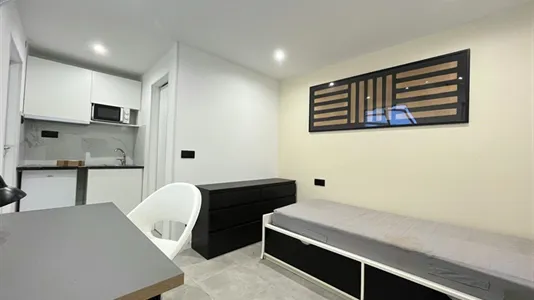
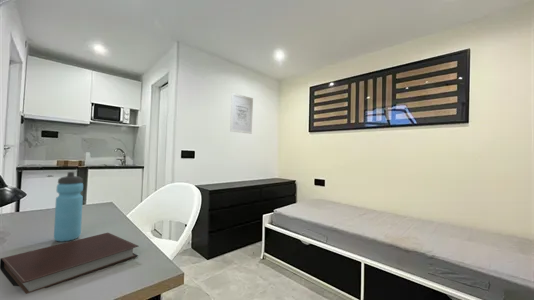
+ wall art [229,92,254,135]
+ water bottle [53,171,84,243]
+ notebook [0,232,139,295]
